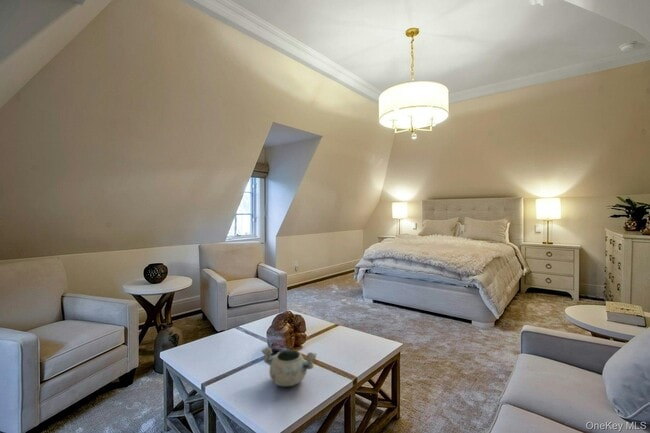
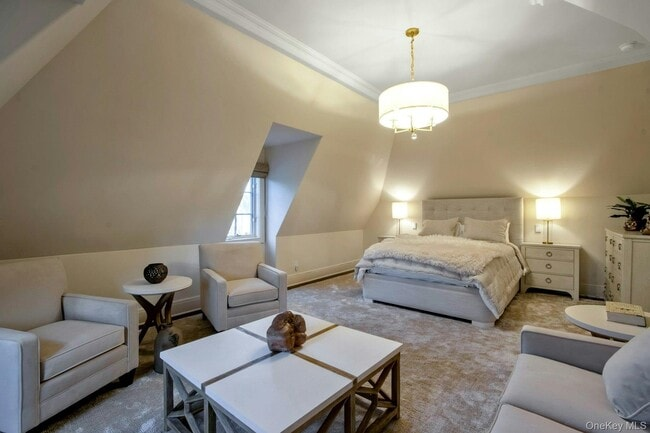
- decorative bowl [261,346,317,387]
